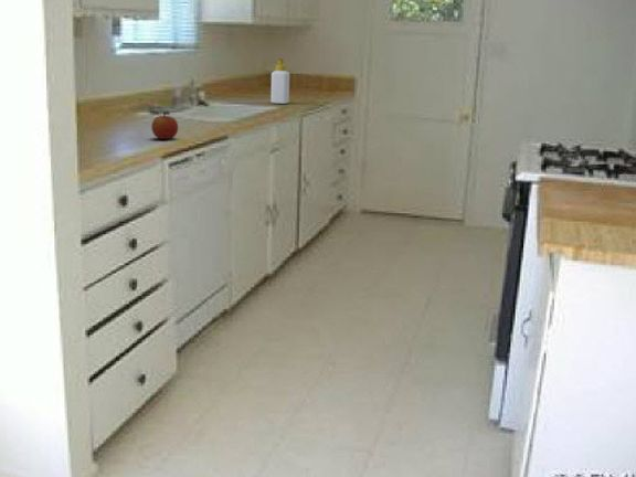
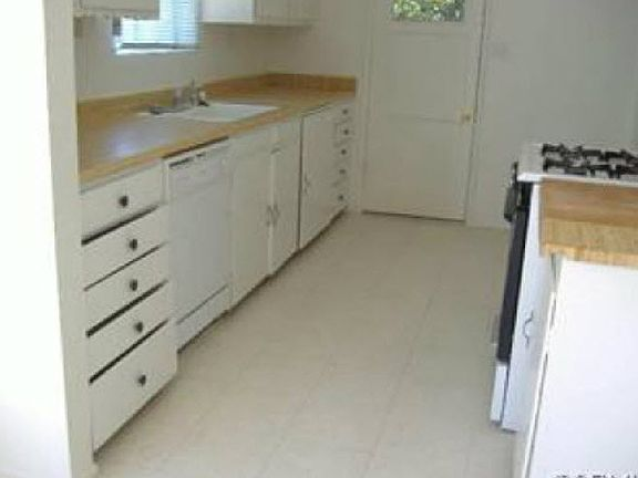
- fruit [150,110,179,140]
- soap bottle [269,57,290,105]
